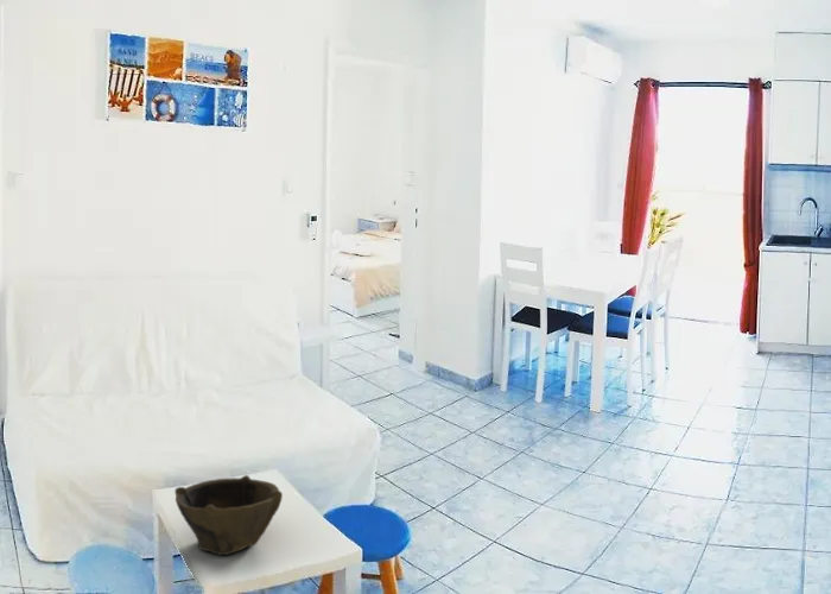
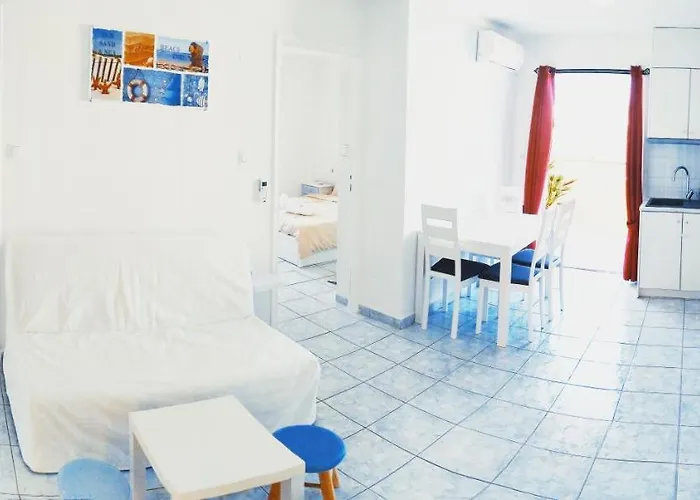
- bowl [173,474,284,556]
